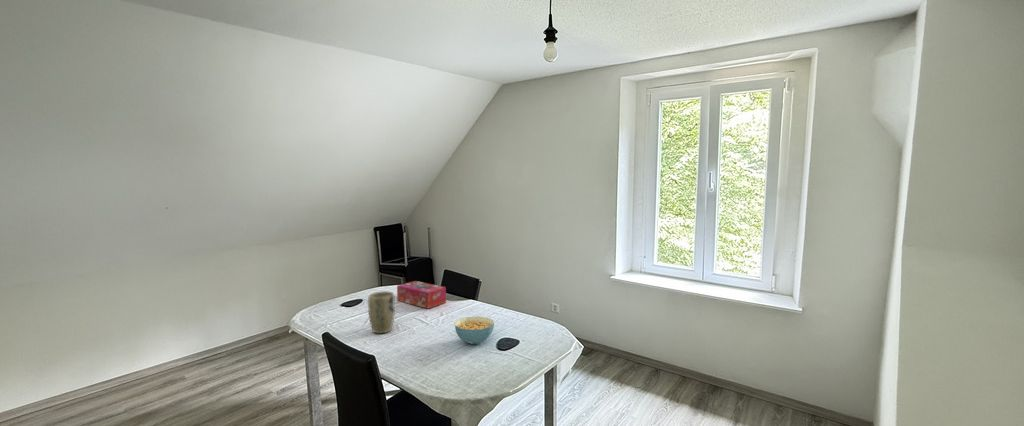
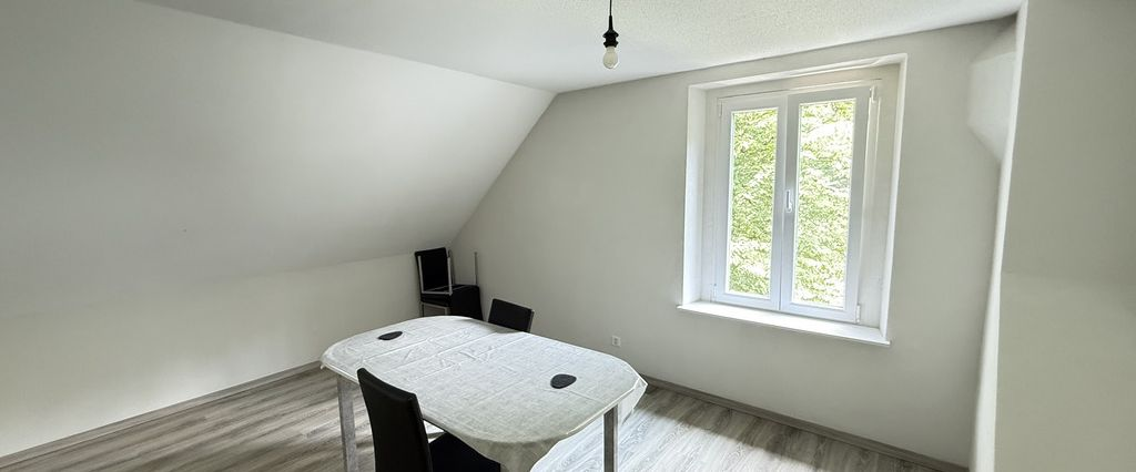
- plant pot [367,290,396,335]
- tissue box [396,280,447,309]
- cereal bowl [454,316,495,345]
